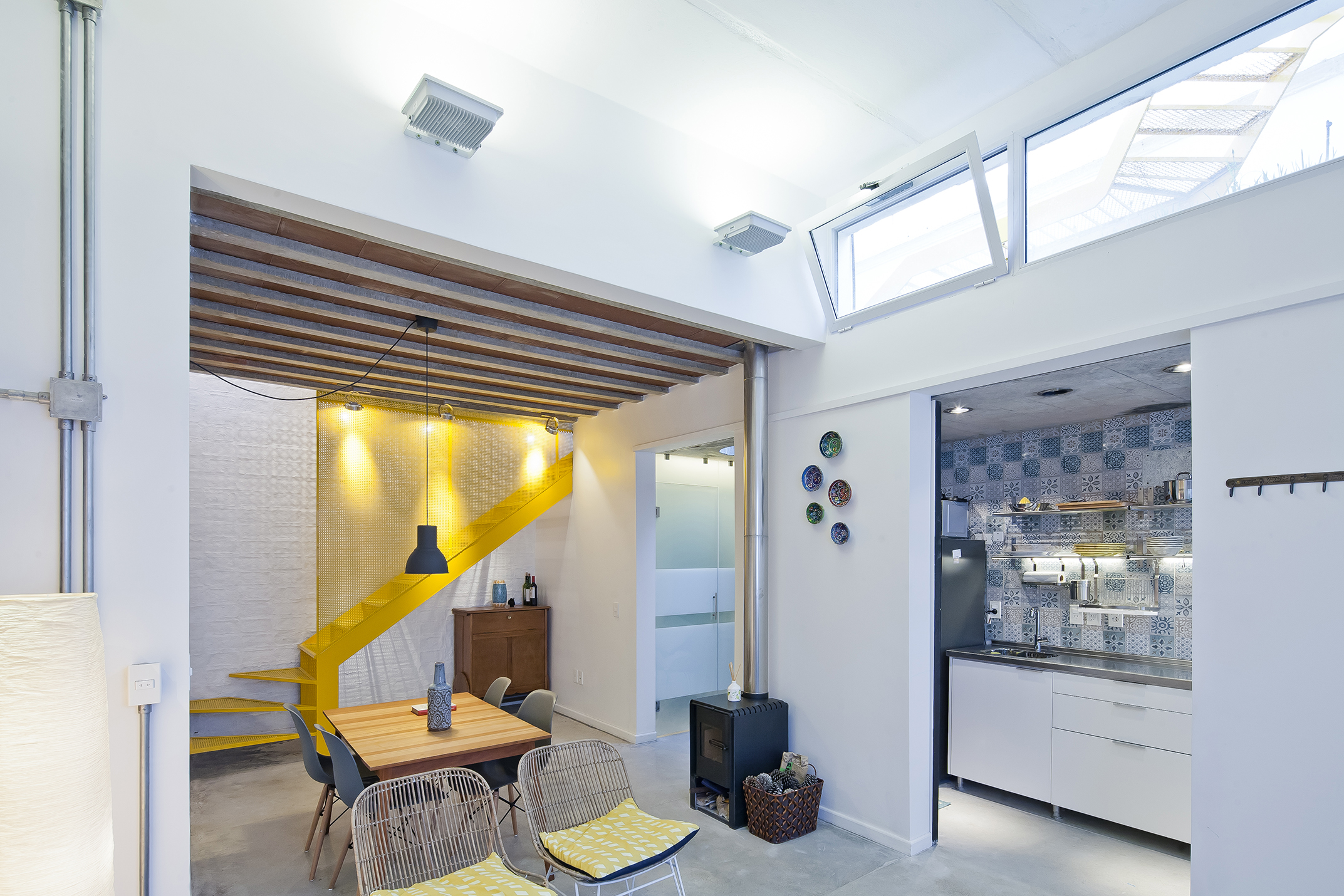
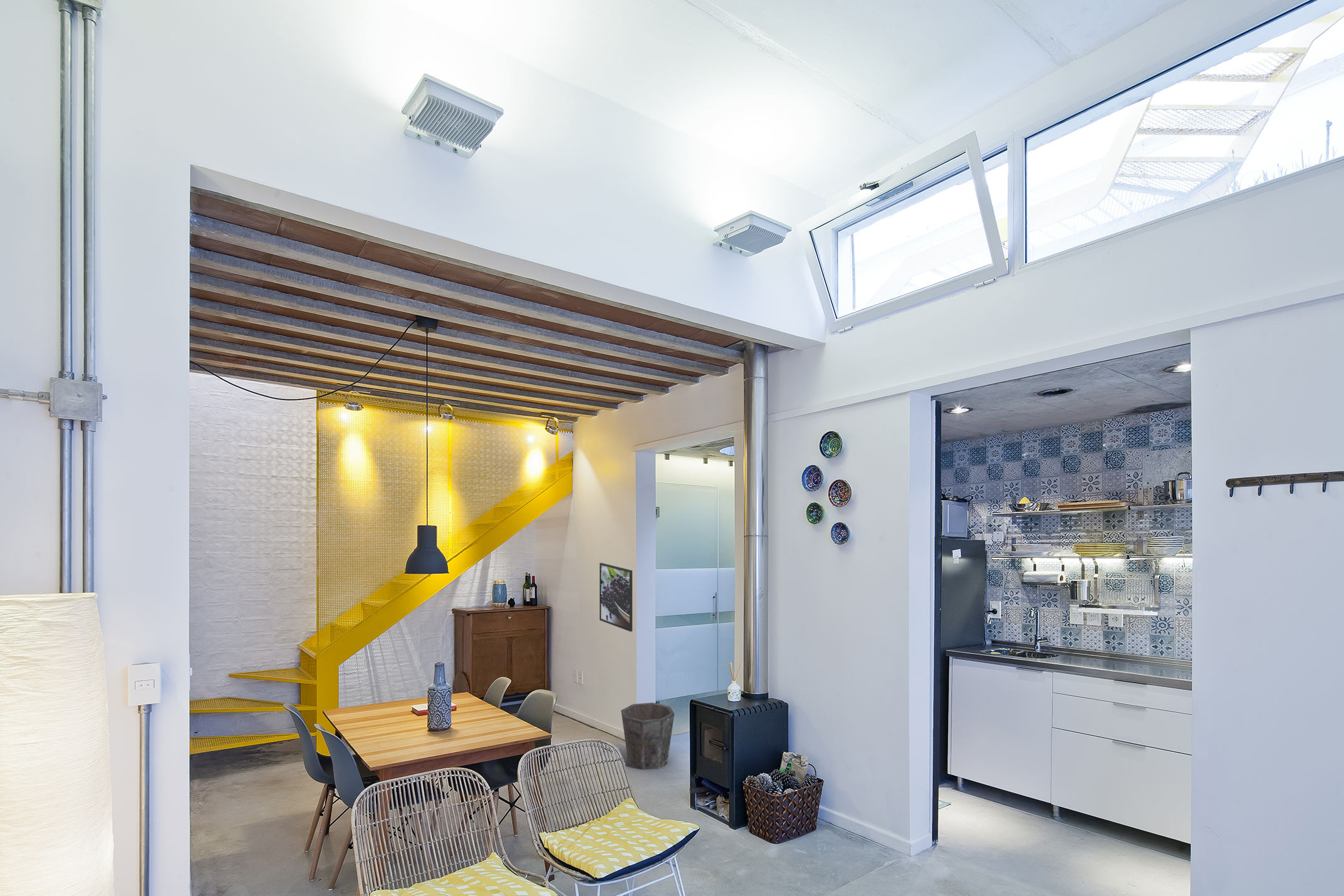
+ waste bin [620,702,675,770]
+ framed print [599,562,633,632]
